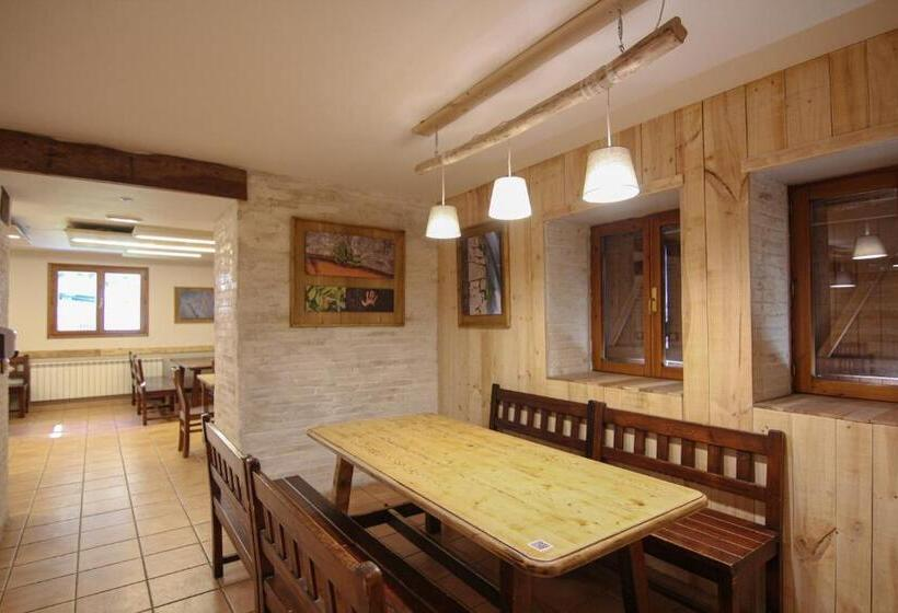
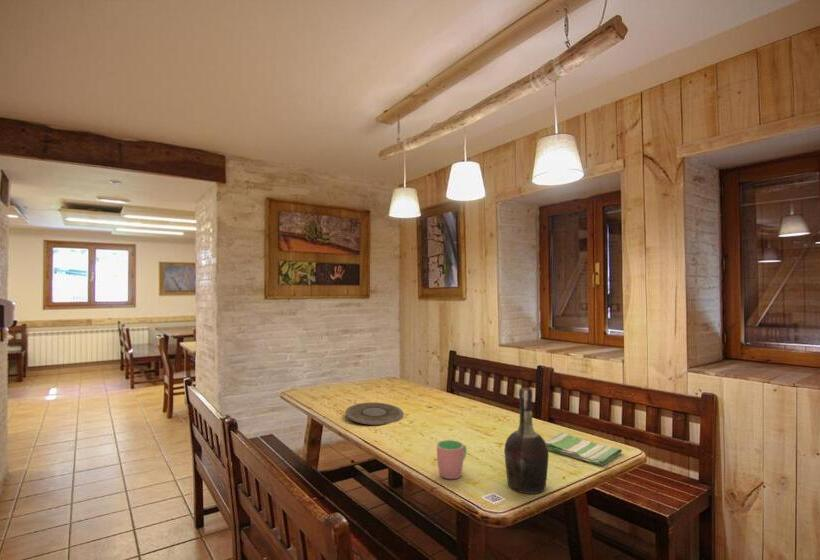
+ cup [436,439,468,480]
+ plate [344,402,404,426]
+ dish towel [544,431,623,466]
+ cognac bottle [503,387,550,495]
